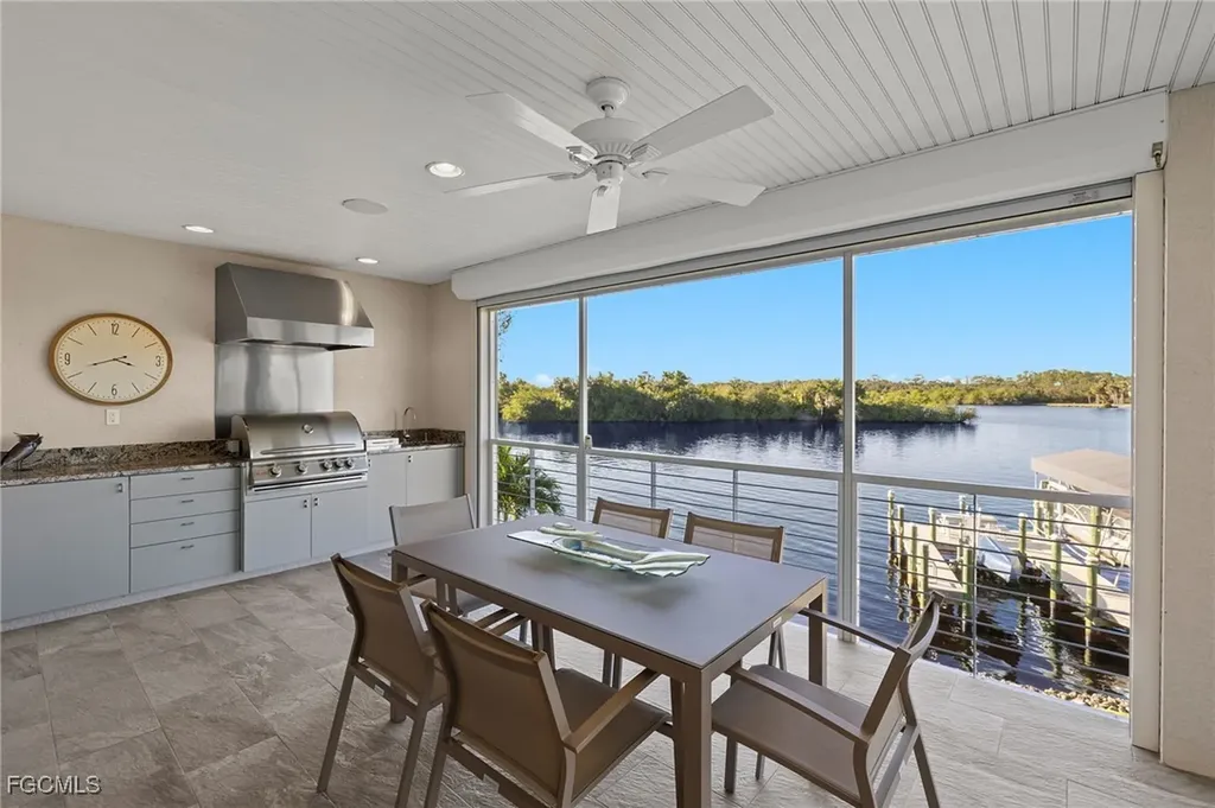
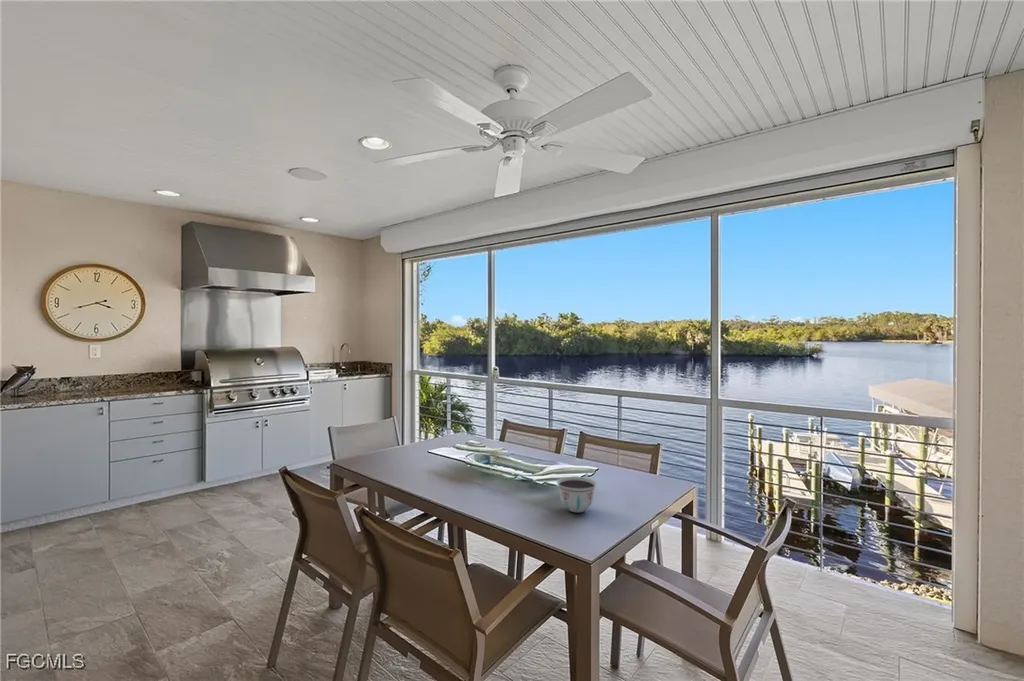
+ bowl [556,476,598,513]
